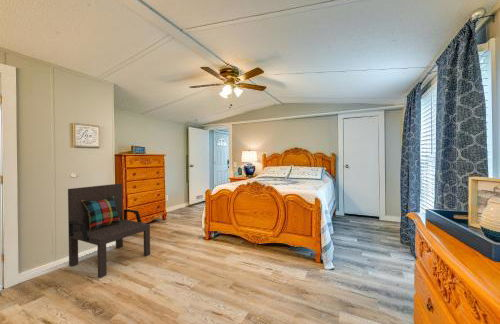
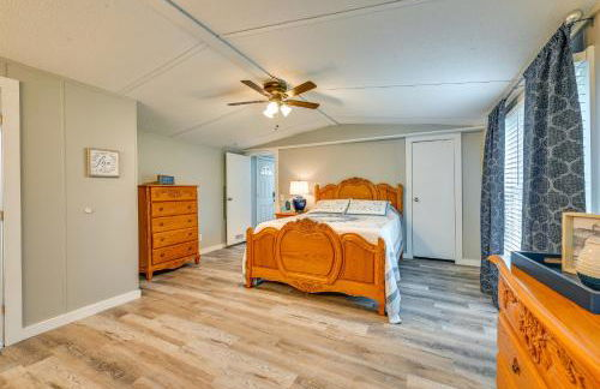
- armchair [67,183,151,278]
